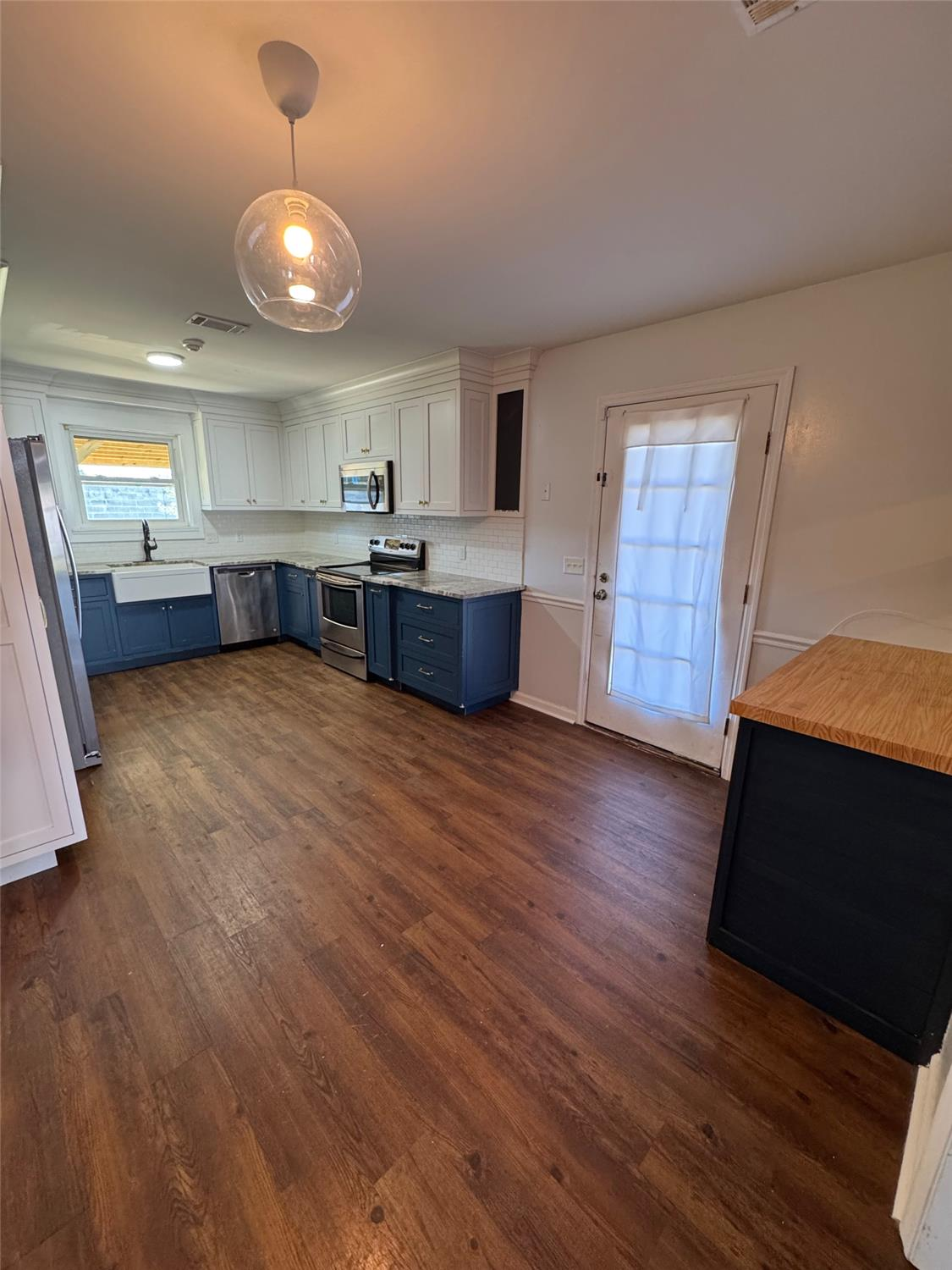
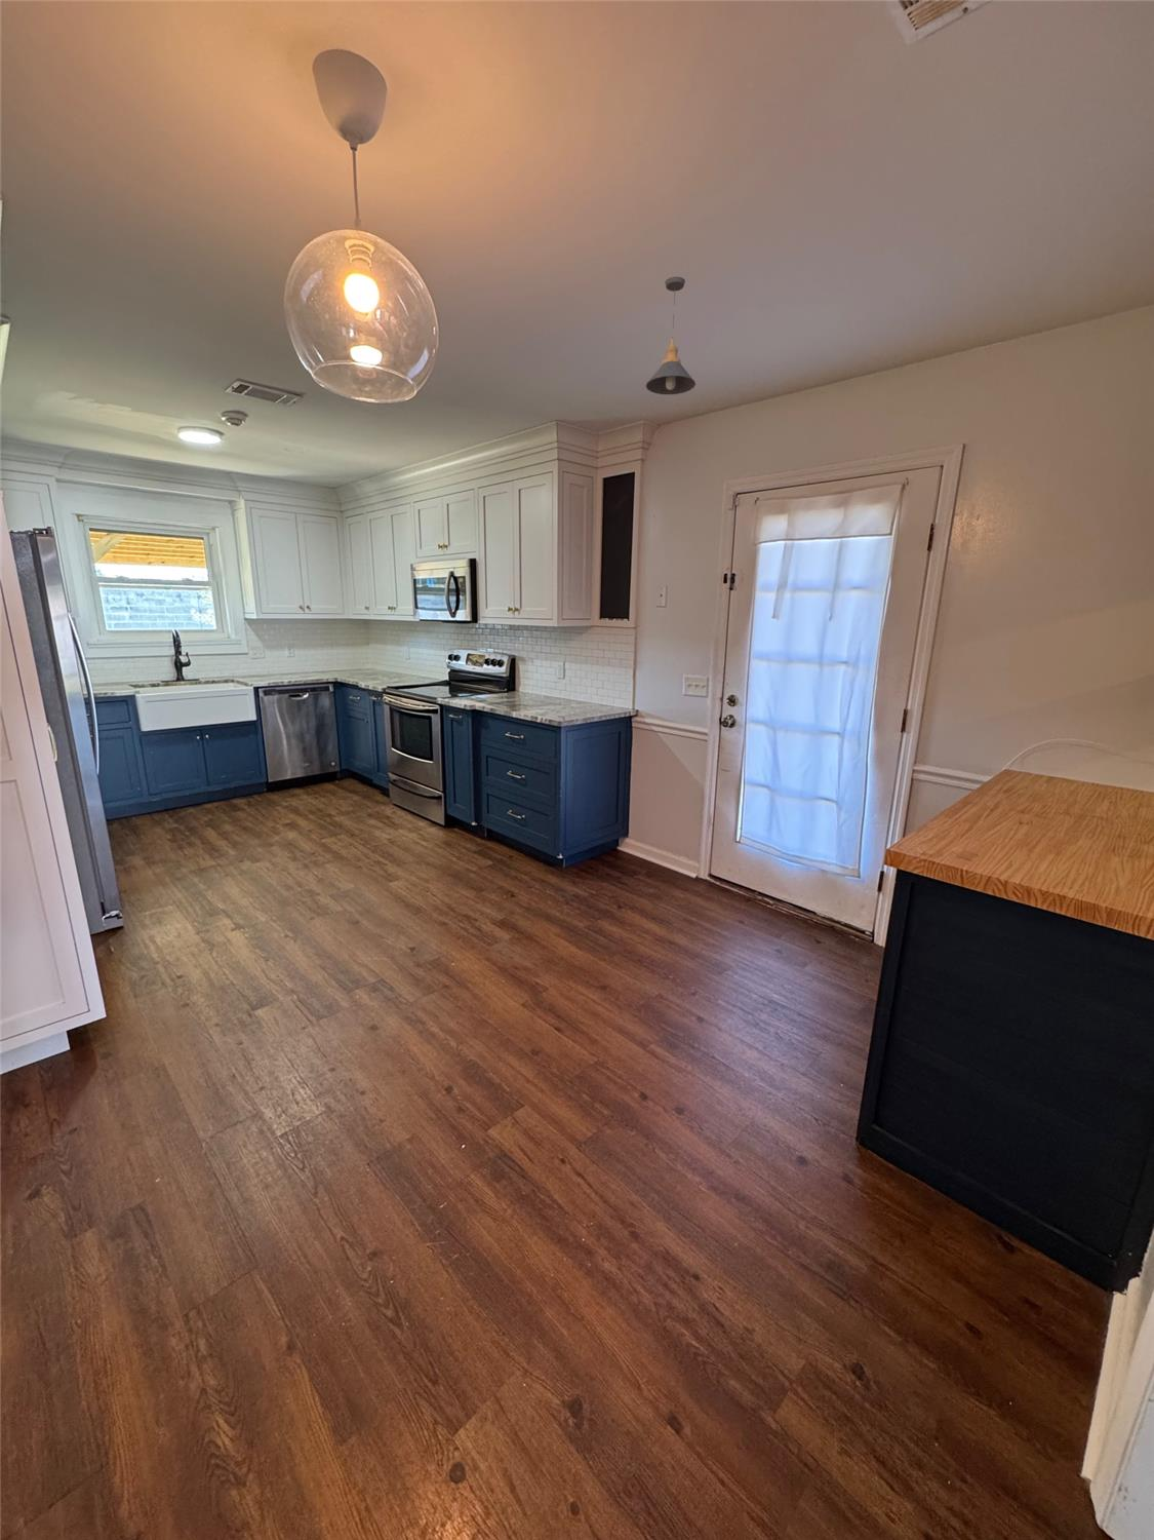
+ pendant light [645,276,697,395]
